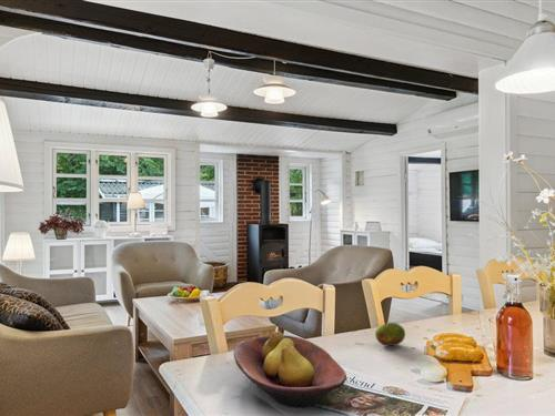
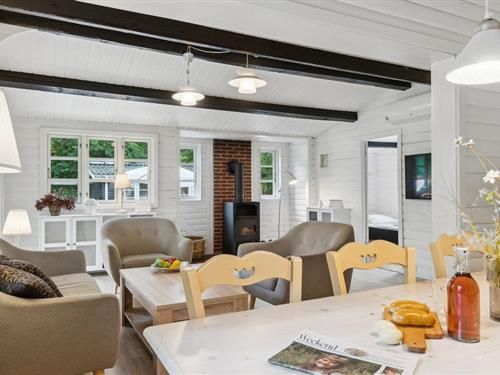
- fruit [374,322,406,347]
- fruit bowl [233,331,347,408]
